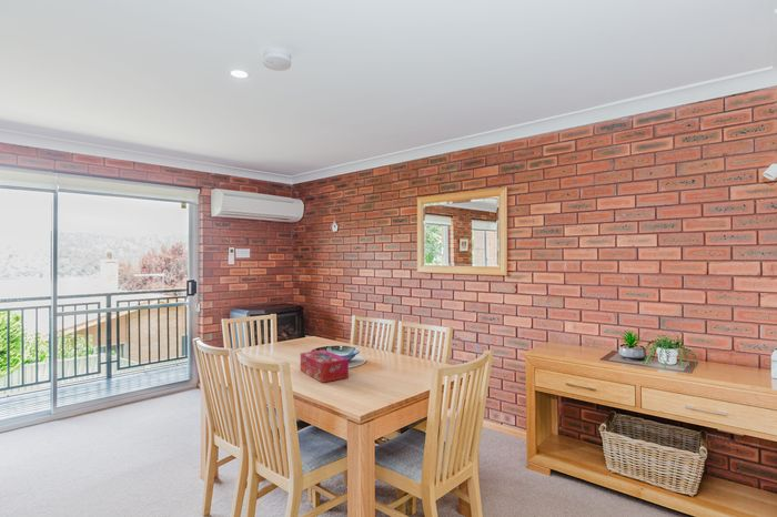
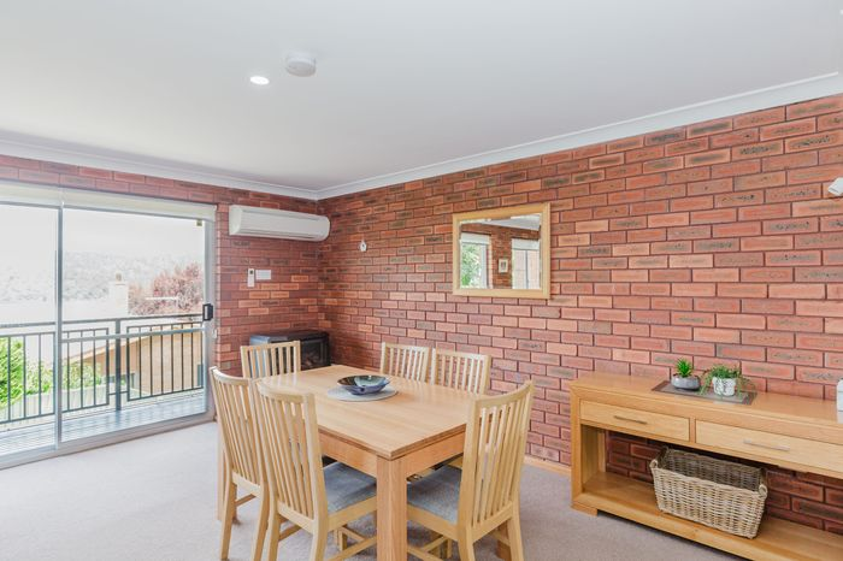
- tissue box [300,348,350,384]
